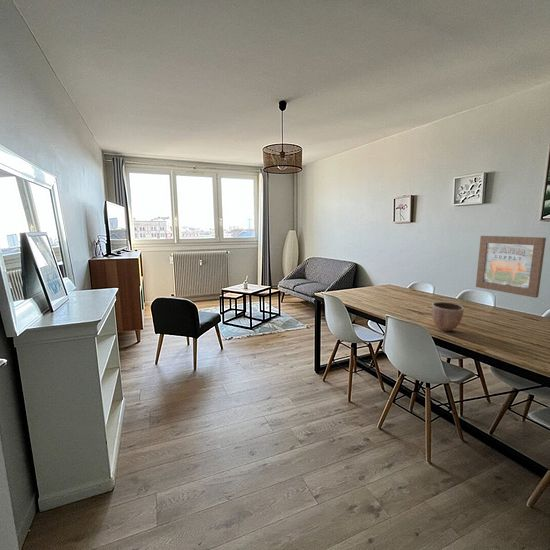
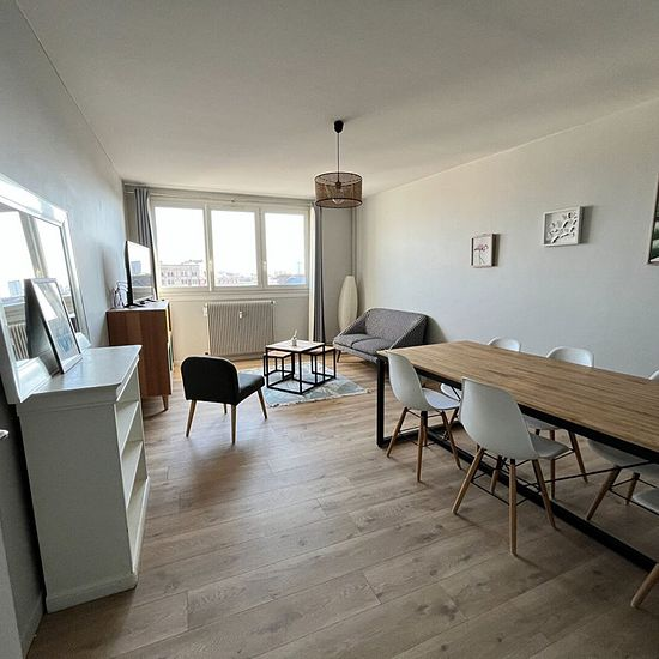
- decorative bowl [431,301,465,333]
- wall art [475,235,547,299]
